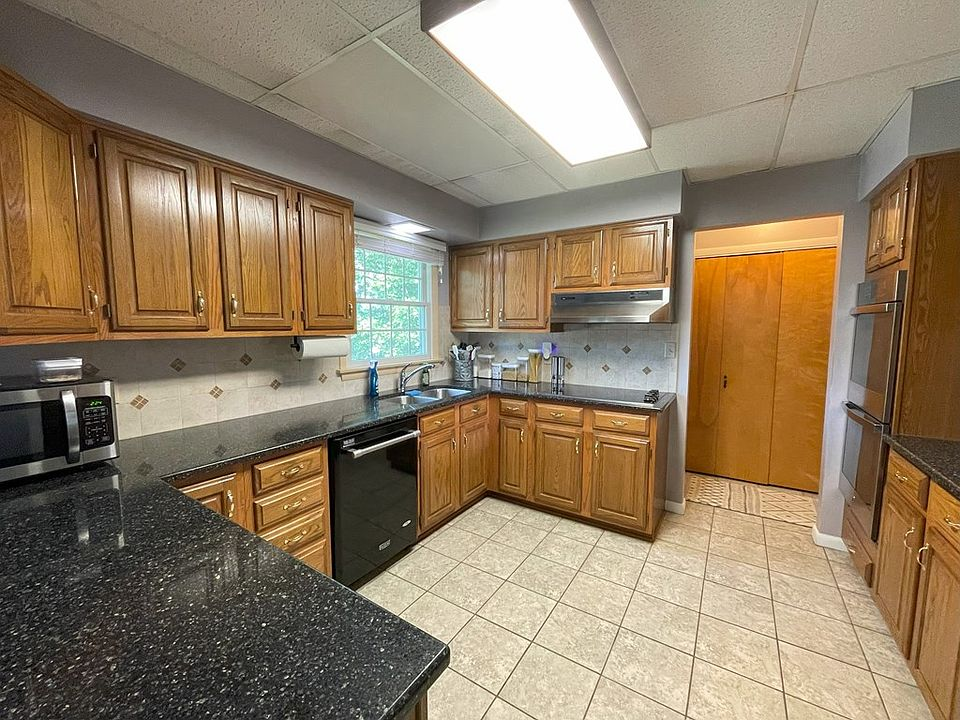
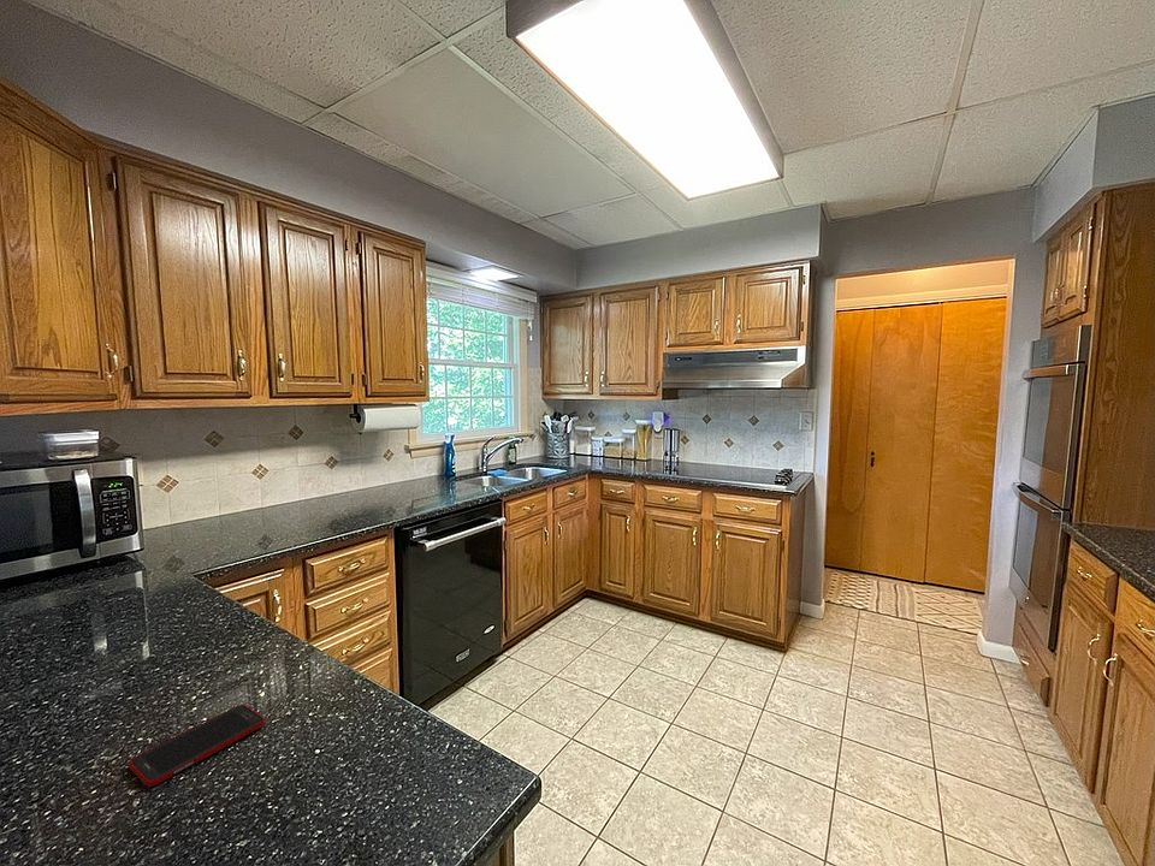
+ cell phone [128,704,266,788]
